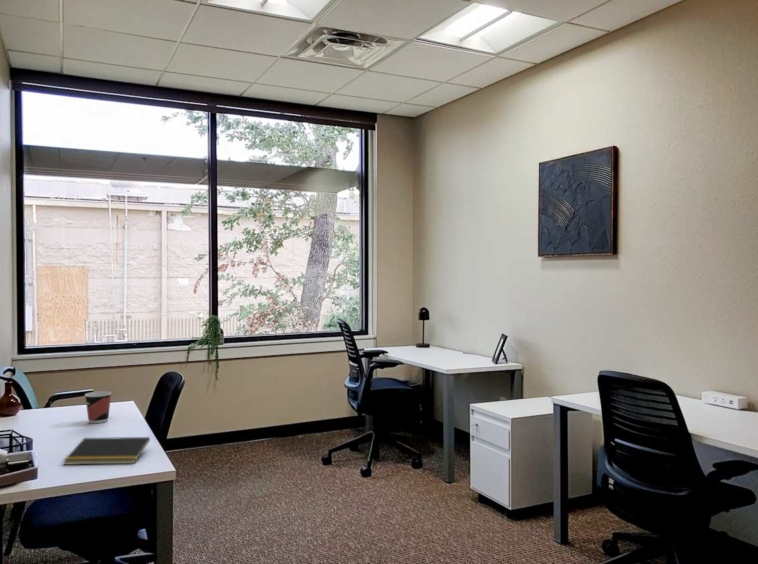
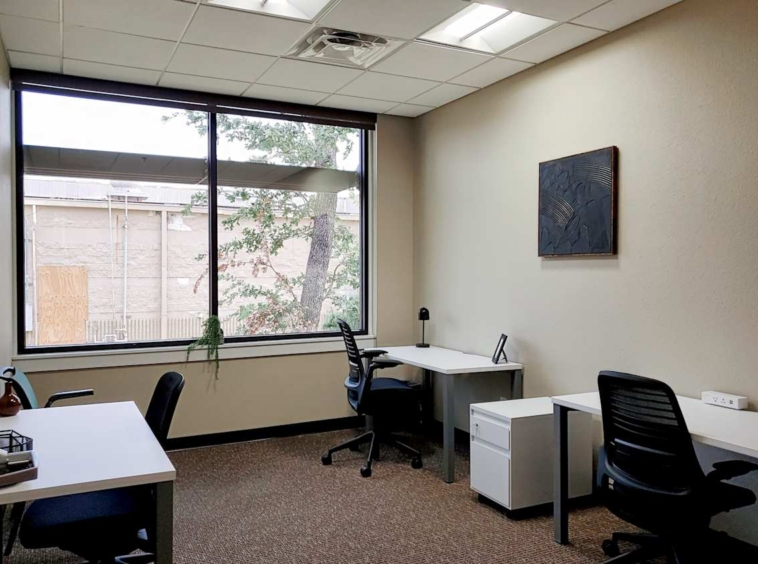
- cup [84,390,113,424]
- notepad [63,436,151,466]
